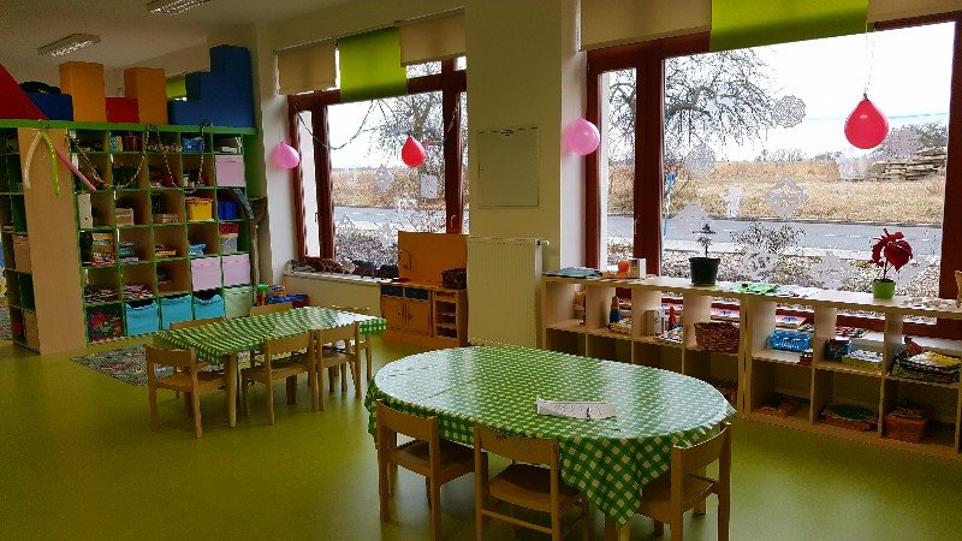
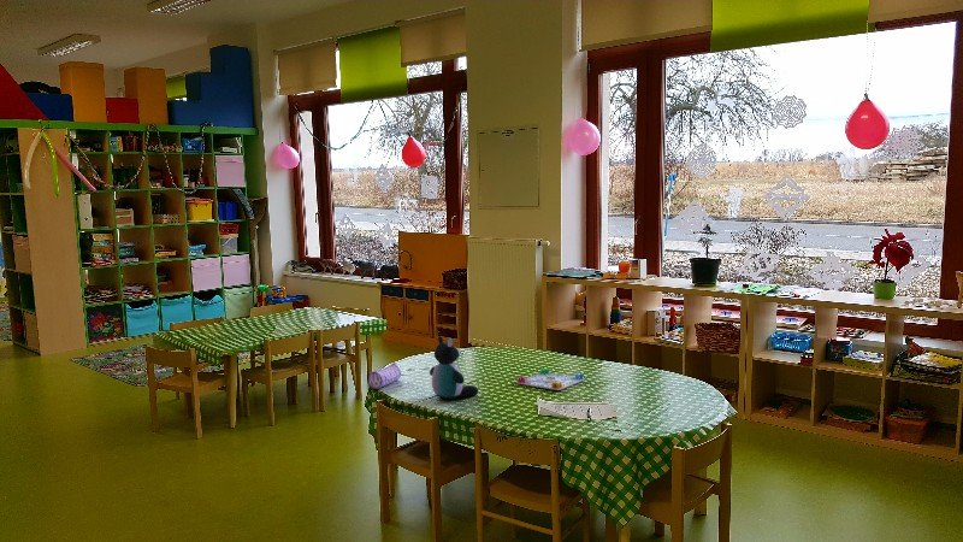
+ stuffed toy [429,335,479,400]
+ pencil case [367,361,402,390]
+ board game [515,367,585,391]
